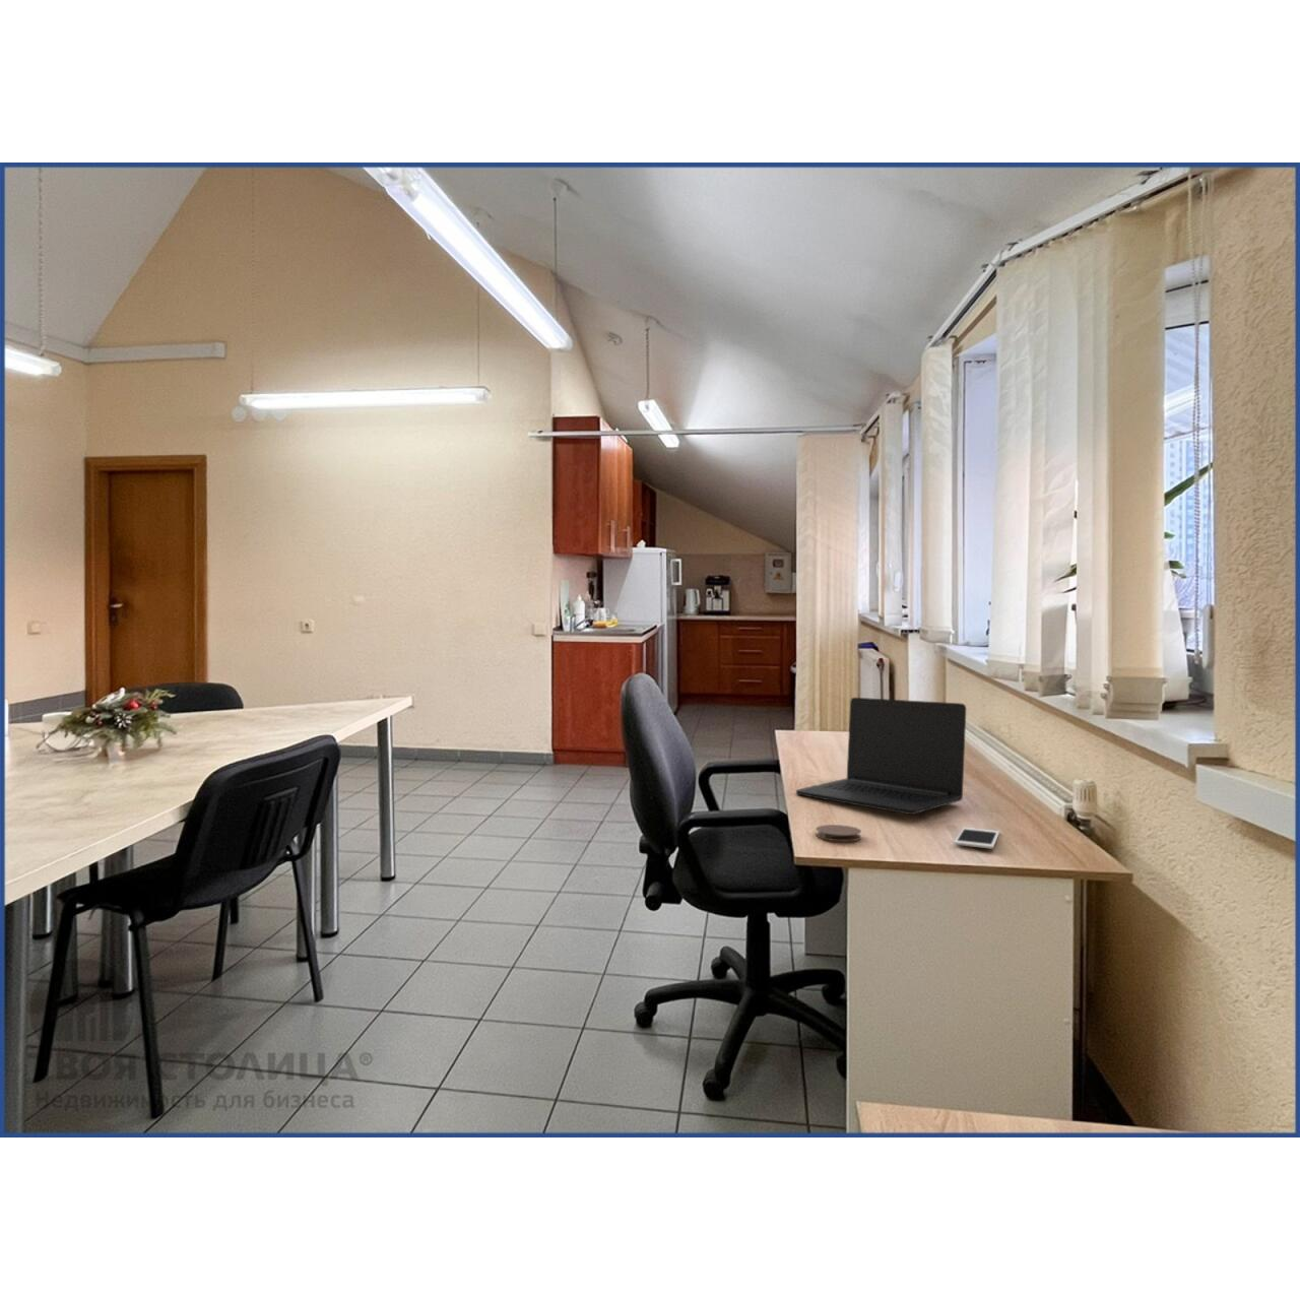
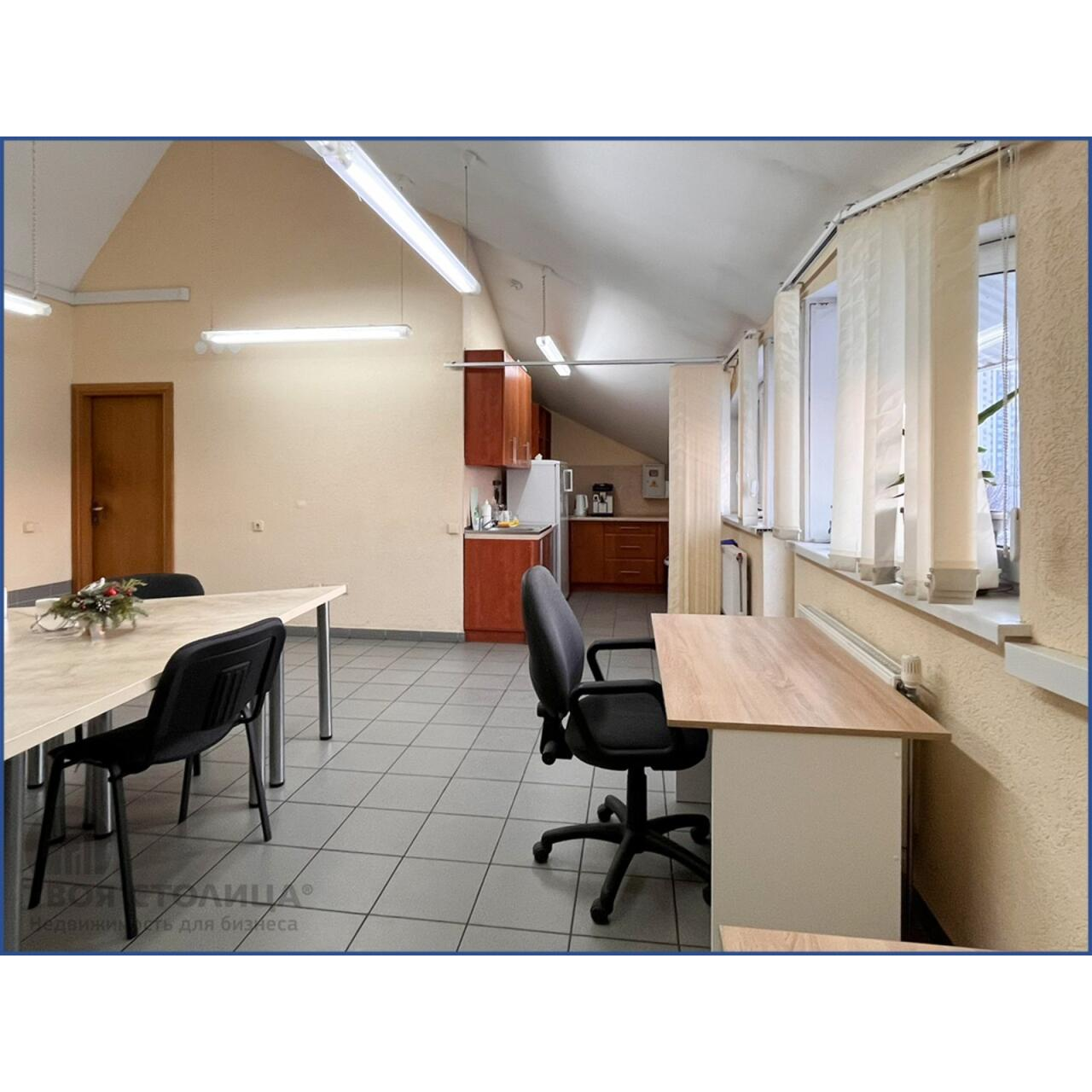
- cell phone [954,826,1000,850]
- laptop [795,696,967,815]
- coaster [814,824,862,842]
